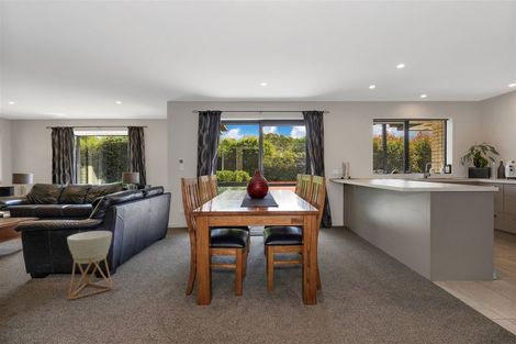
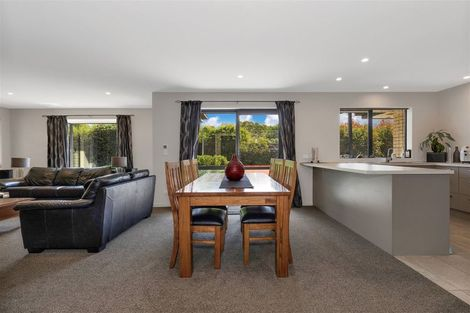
- planter [66,230,113,301]
